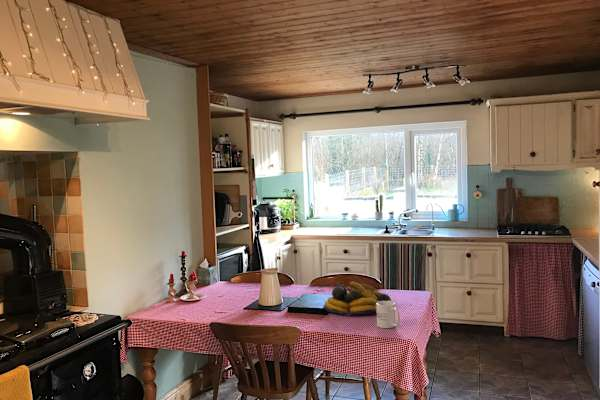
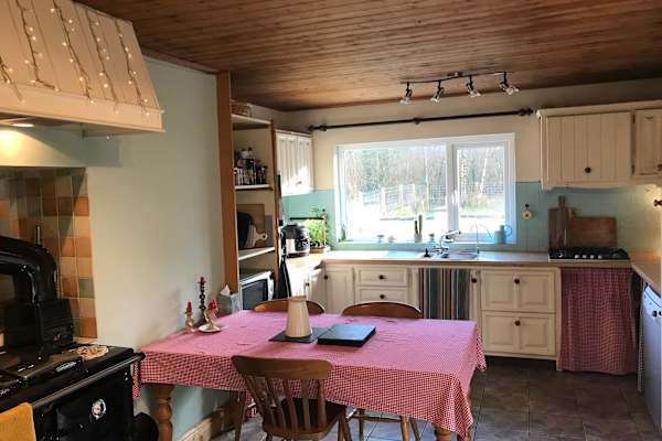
- mug [375,301,401,329]
- fruit bowl [322,281,392,315]
